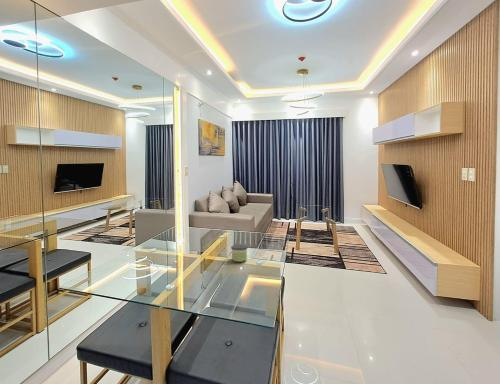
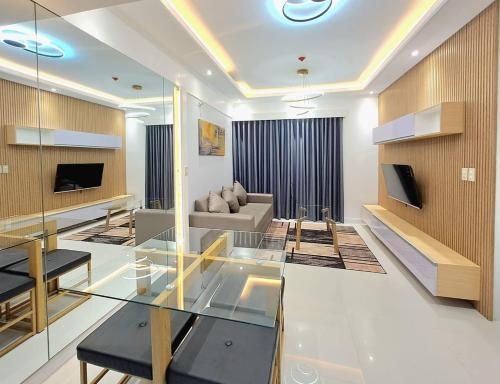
- candle [230,244,249,263]
